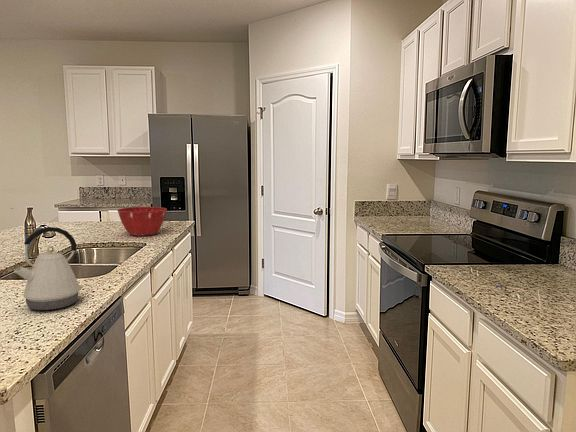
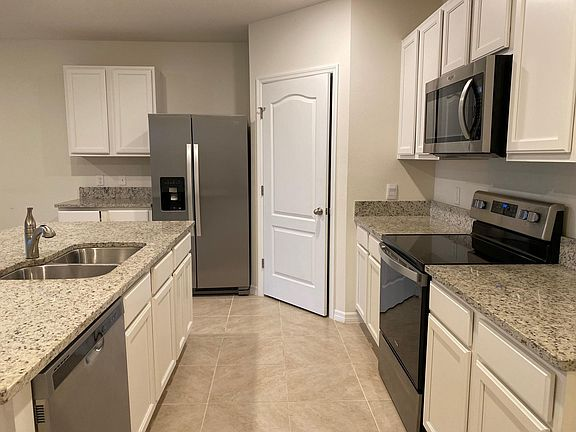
- mixing bowl [116,206,168,237]
- kettle [13,226,84,311]
